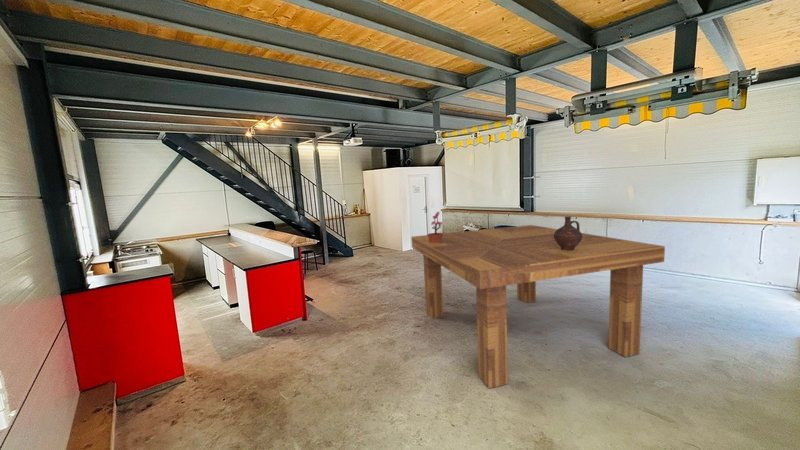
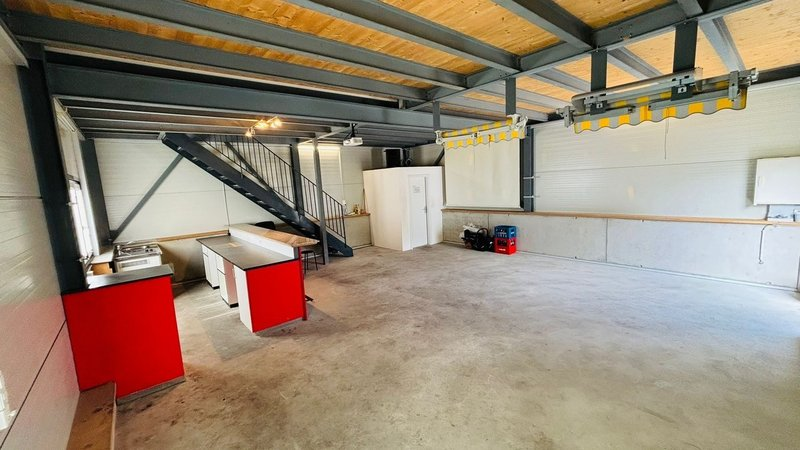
- dining table [410,224,666,389]
- ceramic jug [553,215,583,251]
- potted plant [422,211,443,243]
